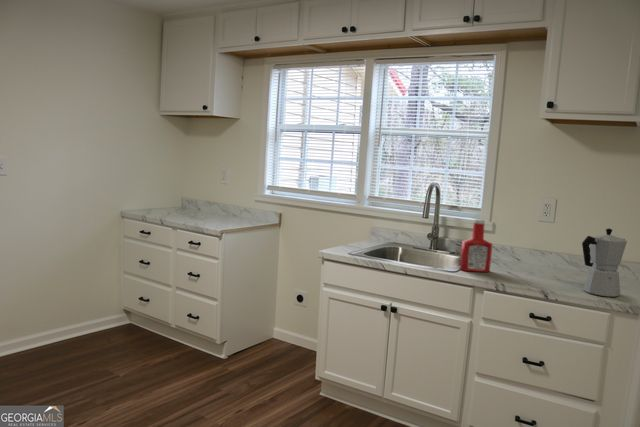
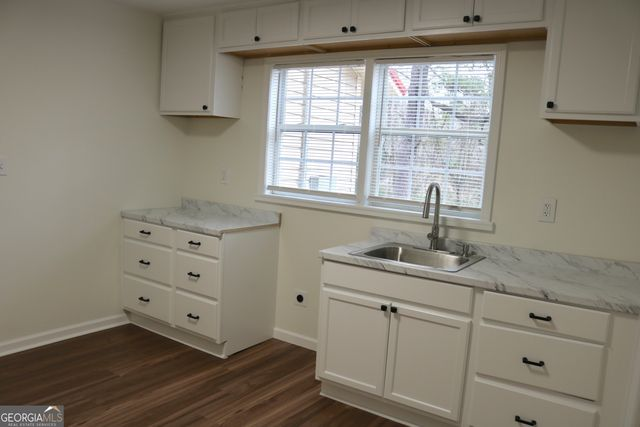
- soap bottle [459,218,493,273]
- moka pot [581,227,628,298]
